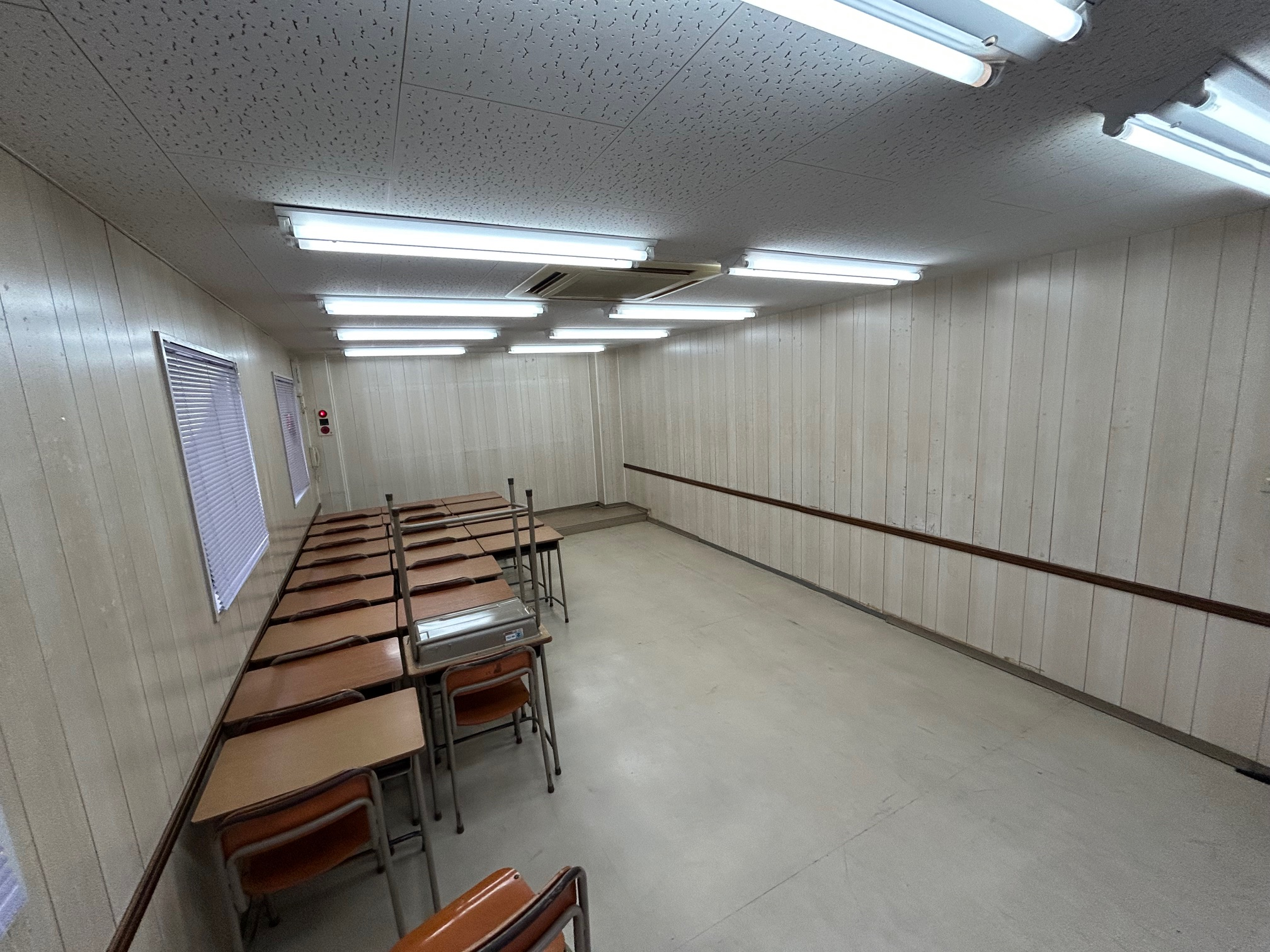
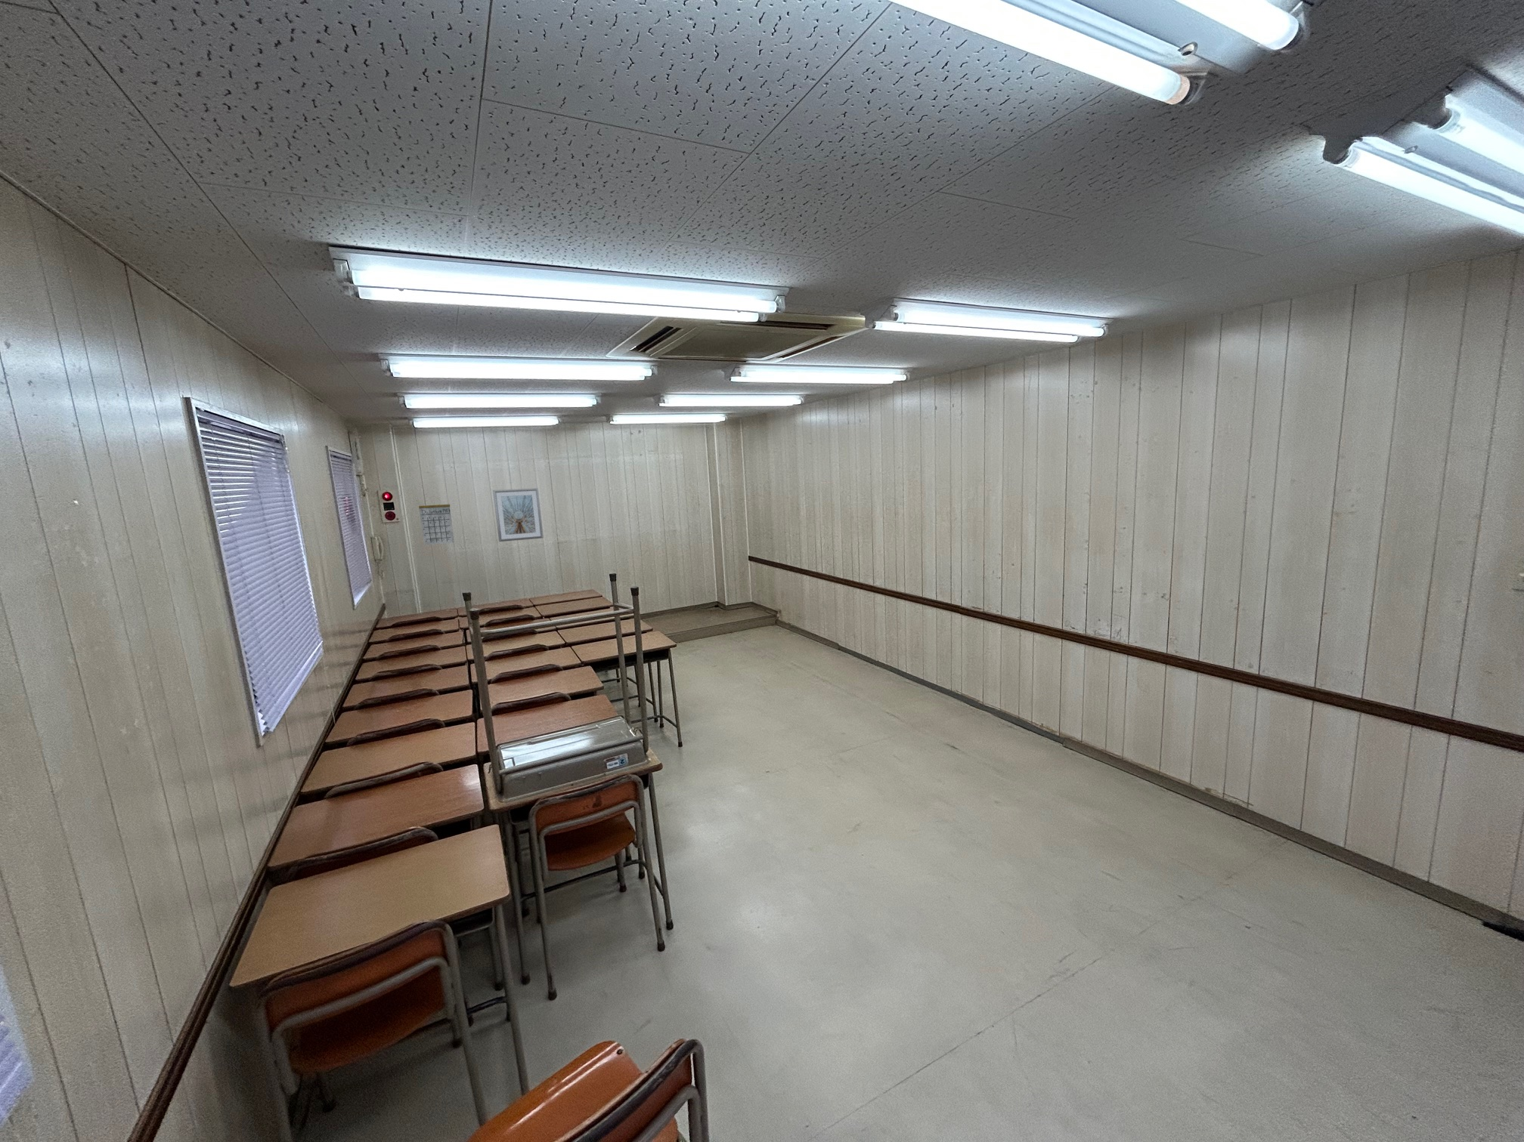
+ picture frame [492,487,545,542]
+ calendar [418,495,455,546]
